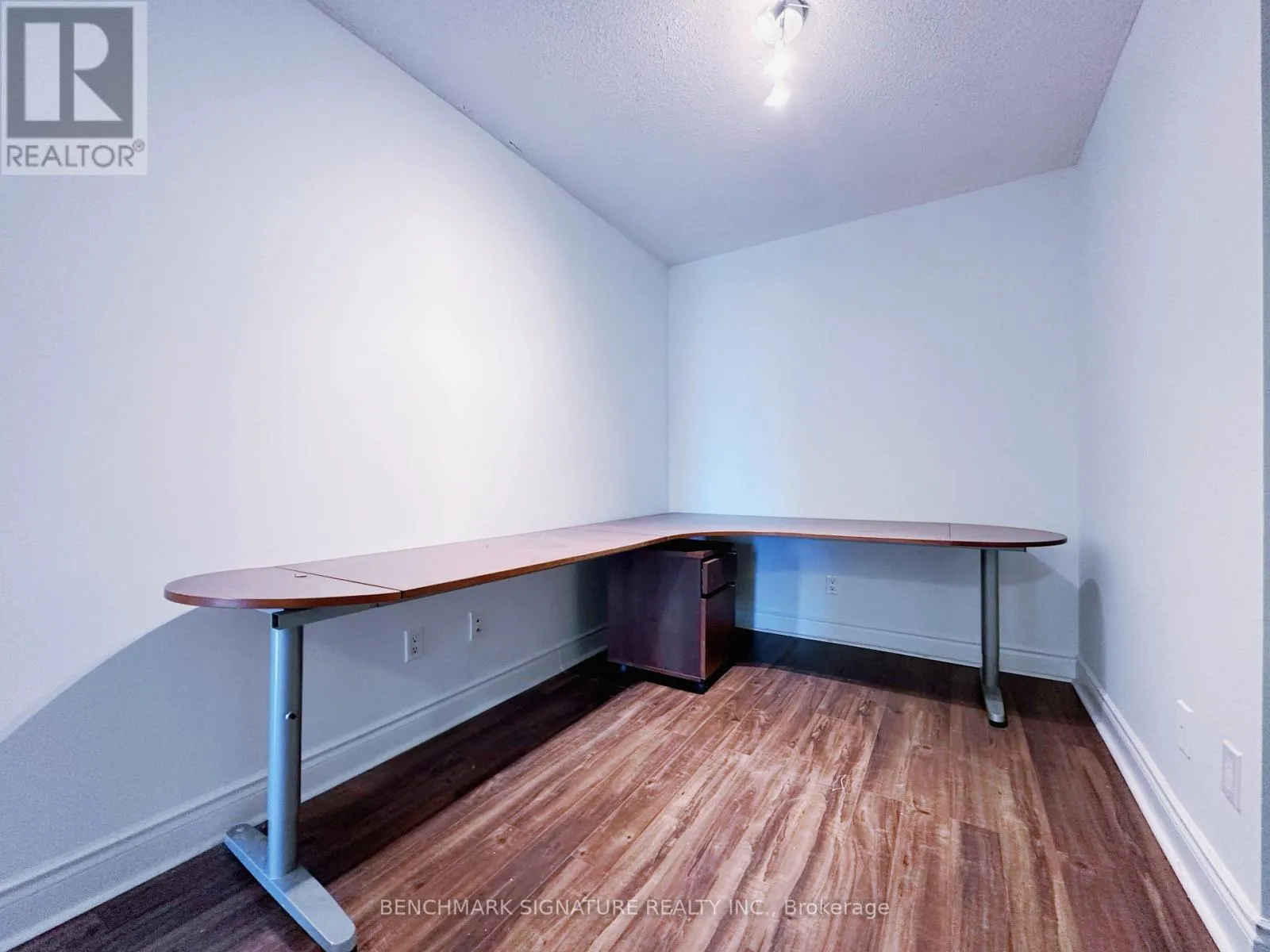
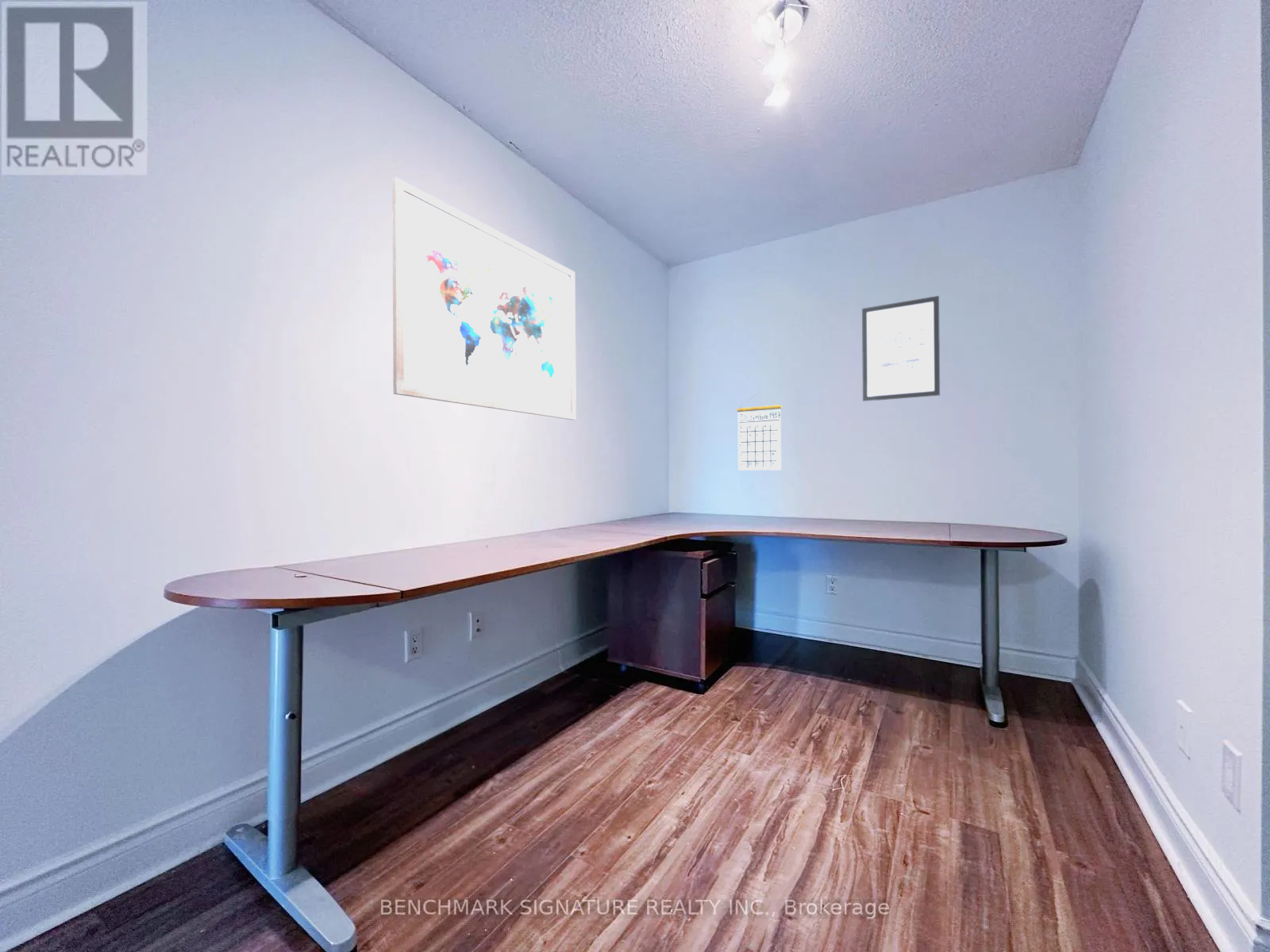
+ calendar [737,391,783,471]
+ wall art [861,295,941,402]
+ wall art [391,176,577,420]
